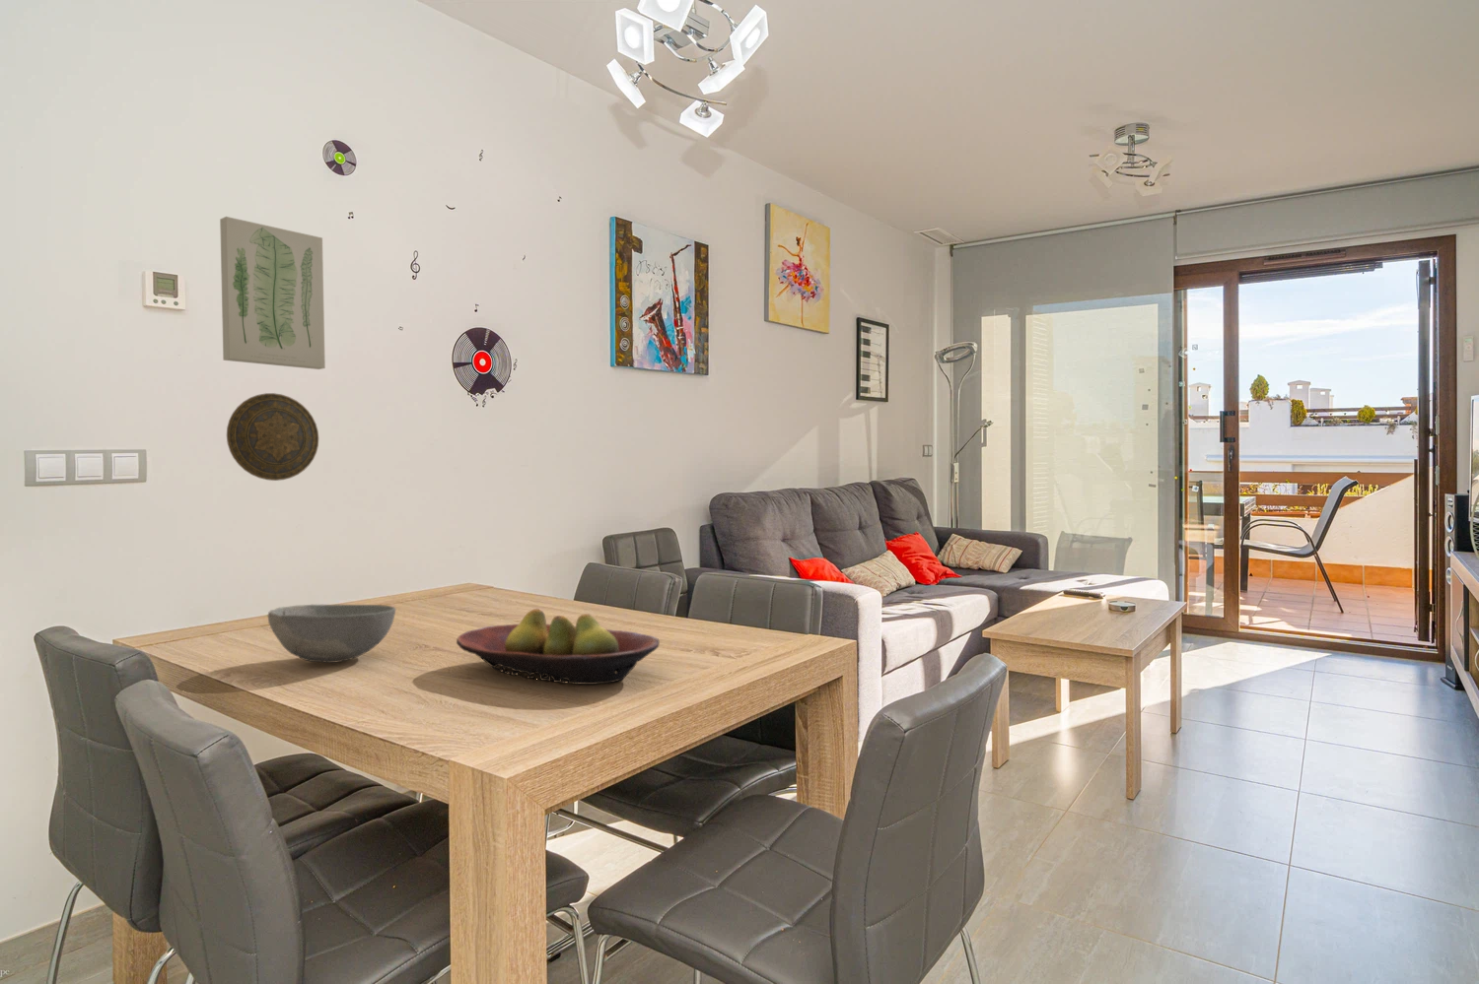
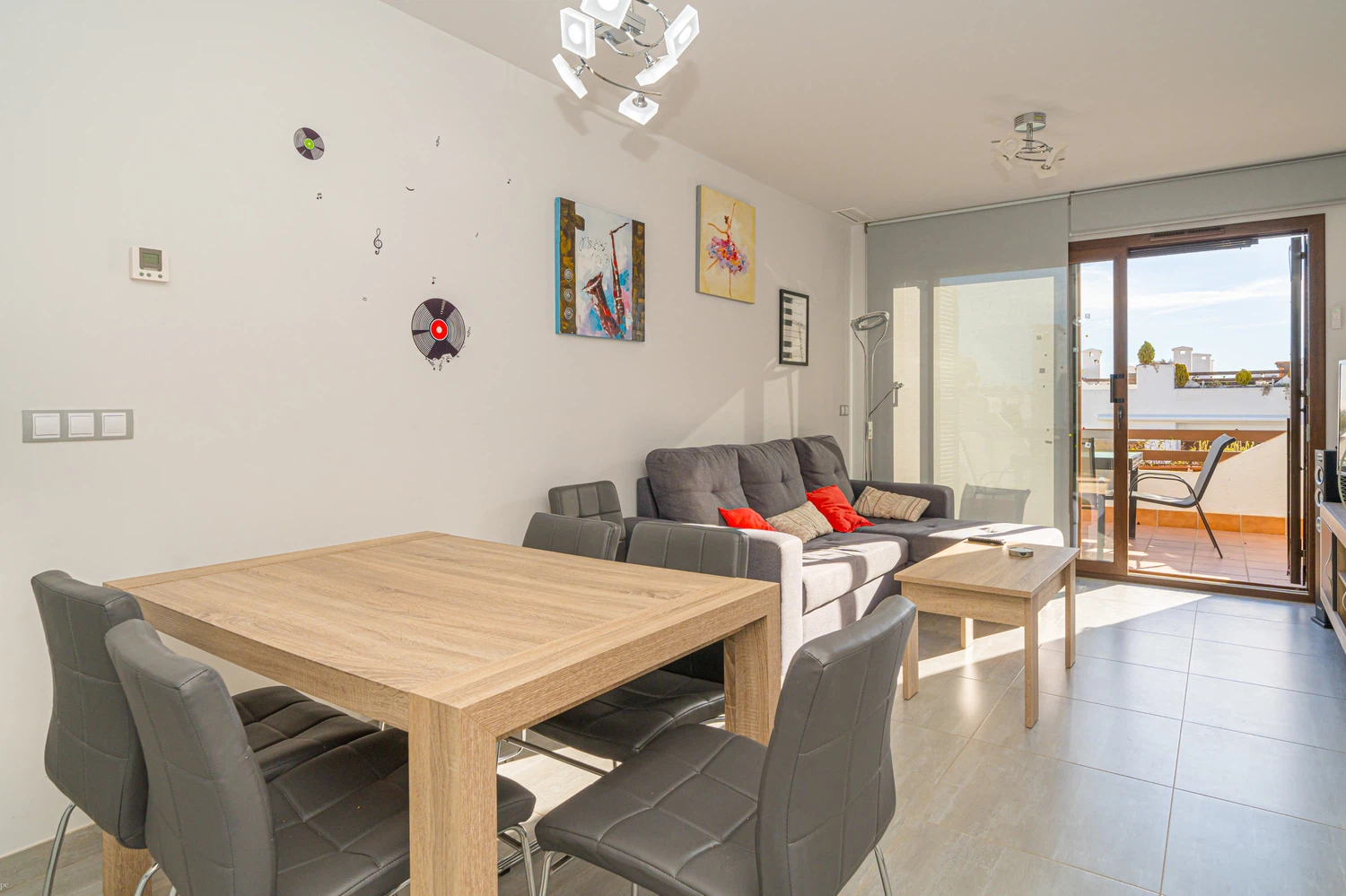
- bowl [266,604,397,664]
- wall art [219,215,326,370]
- decorative plate [225,392,320,482]
- fruit bowl [456,607,660,685]
